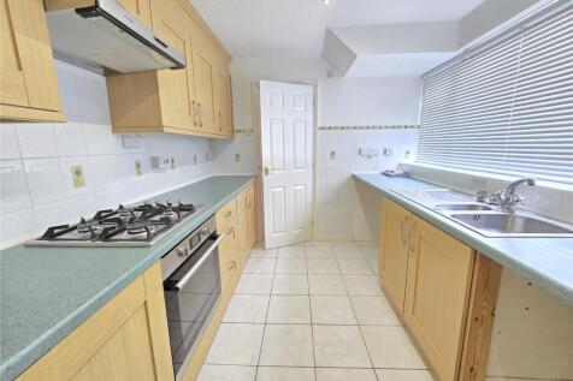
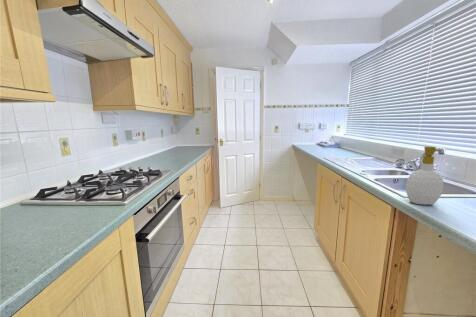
+ soap bottle [405,145,445,206]
